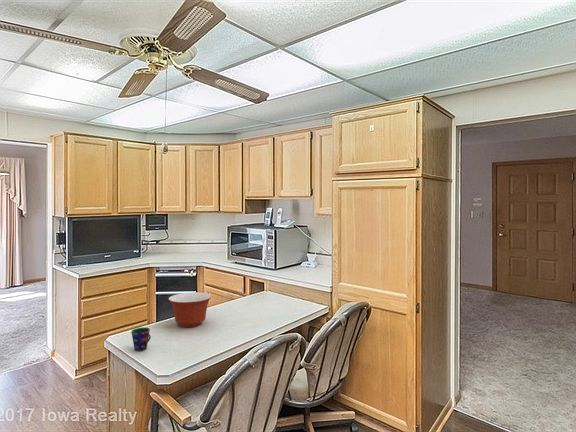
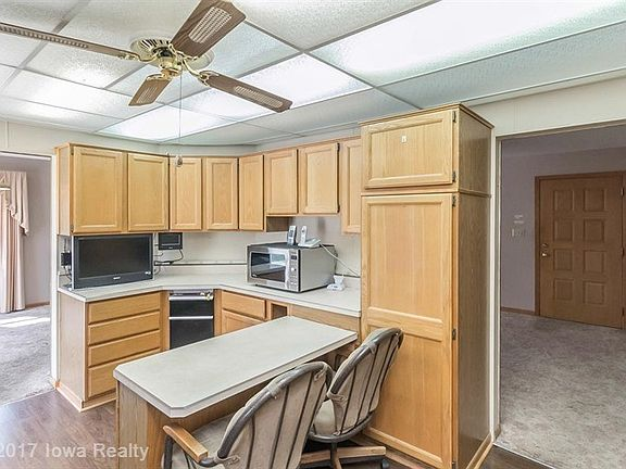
- cup [130,327,152,352]
- mixing bowl [168,291,213,328]
